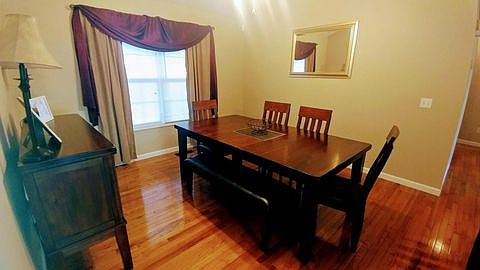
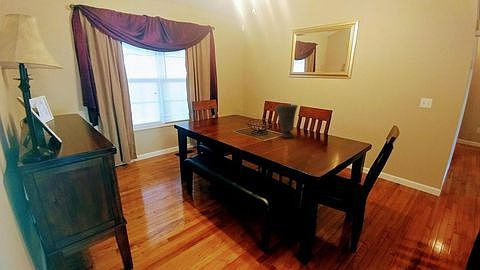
+ vase [274,104,299,138]
